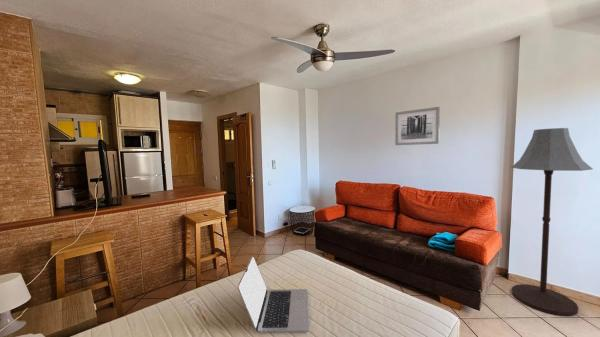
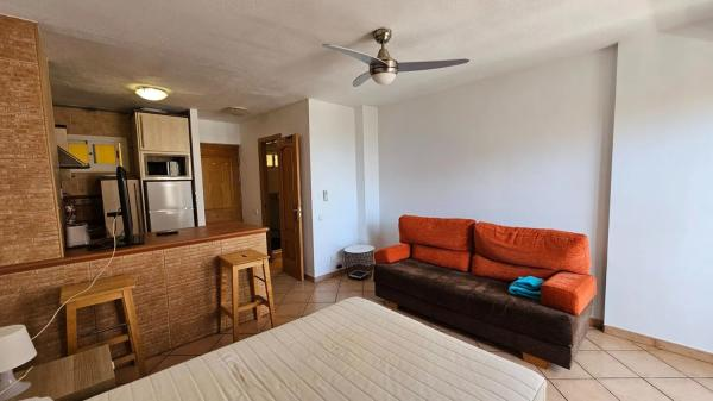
- laptop [236,255,309,334]
- wall art [394,106,441,146]
- floor lamp [510,127,594,317]
